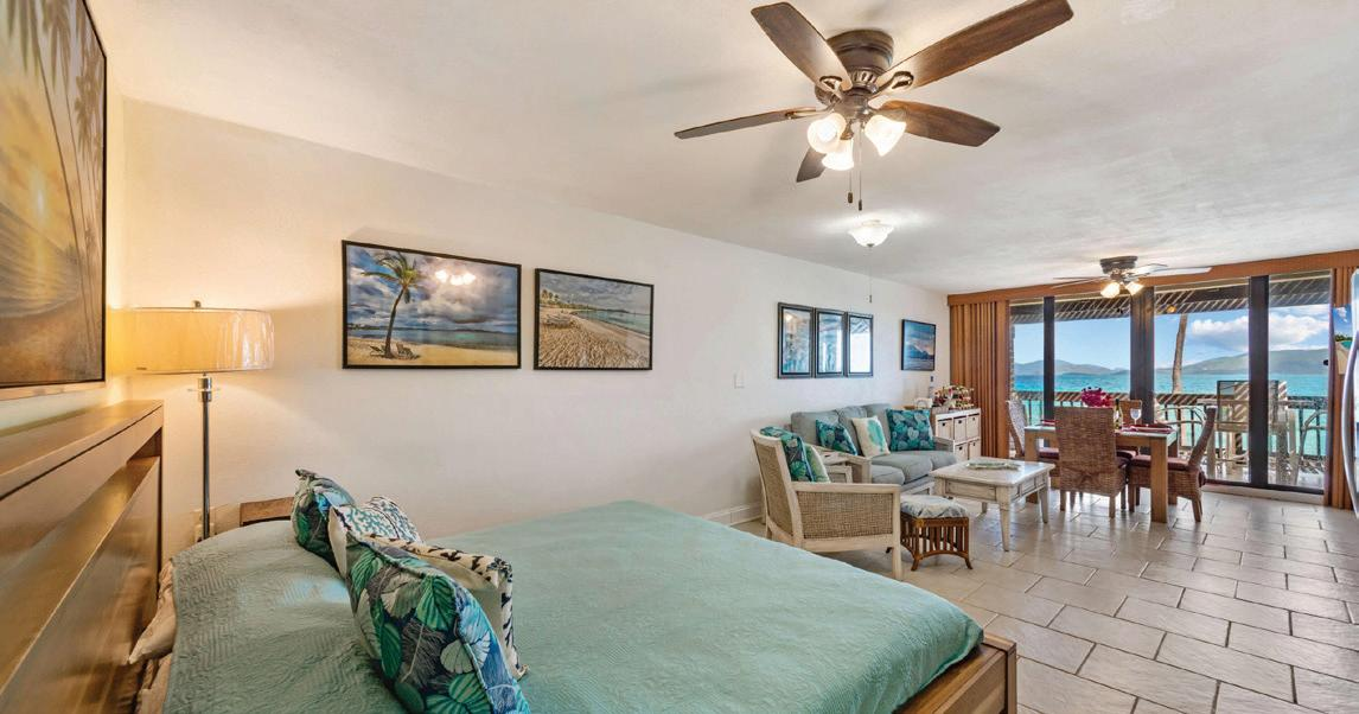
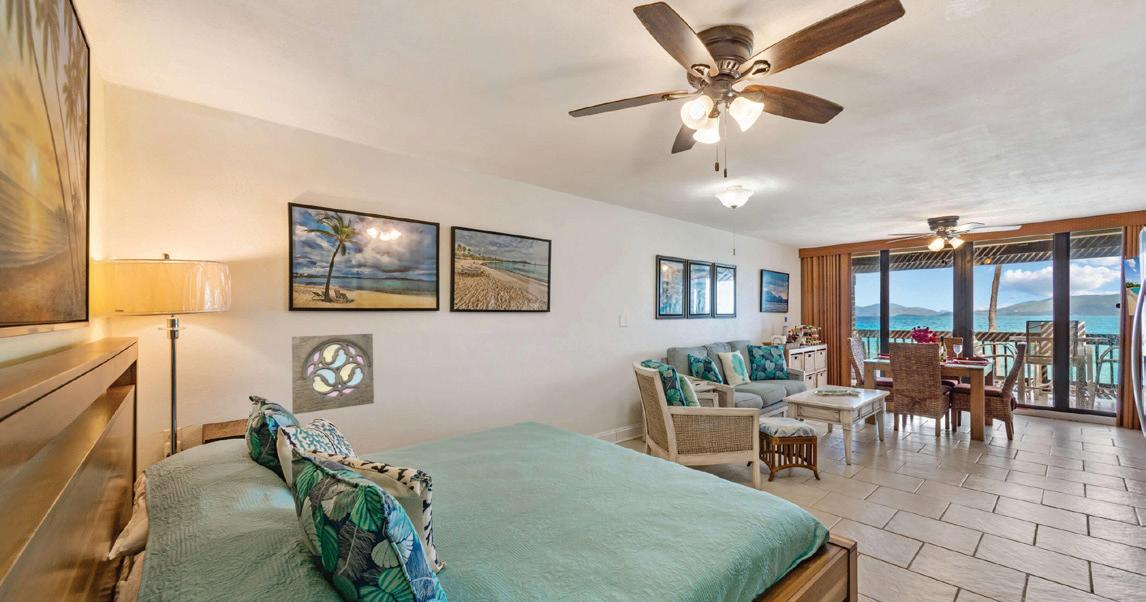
+ wall ornament [291,333,375,415]
